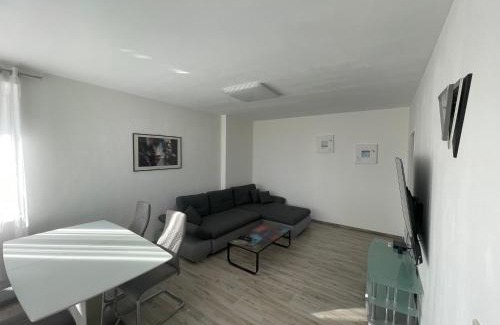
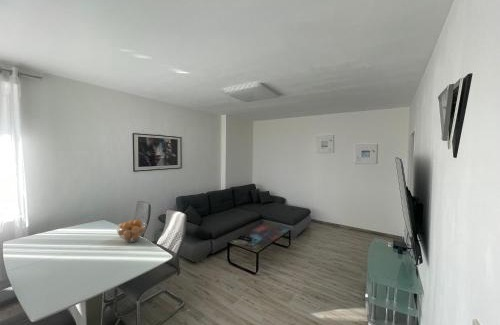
+ fruit basket [116,218,148,243]
